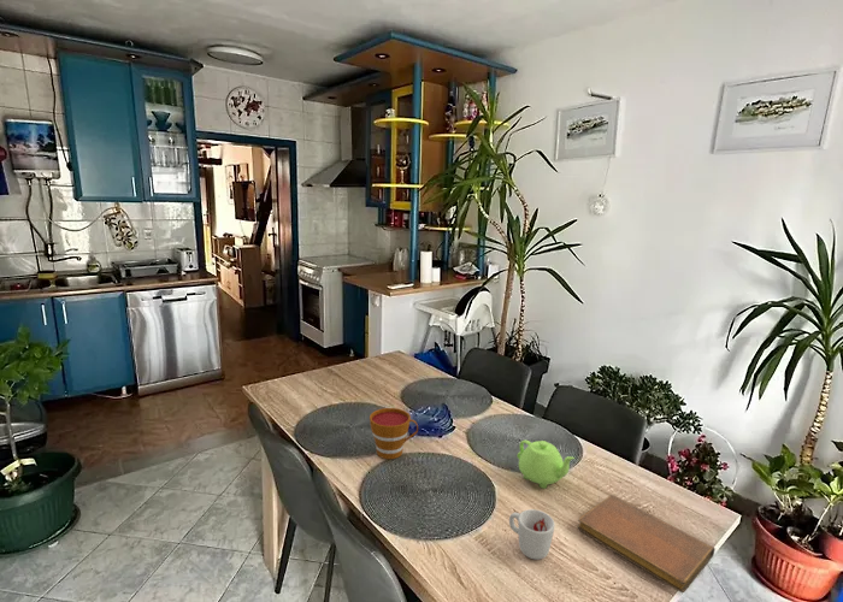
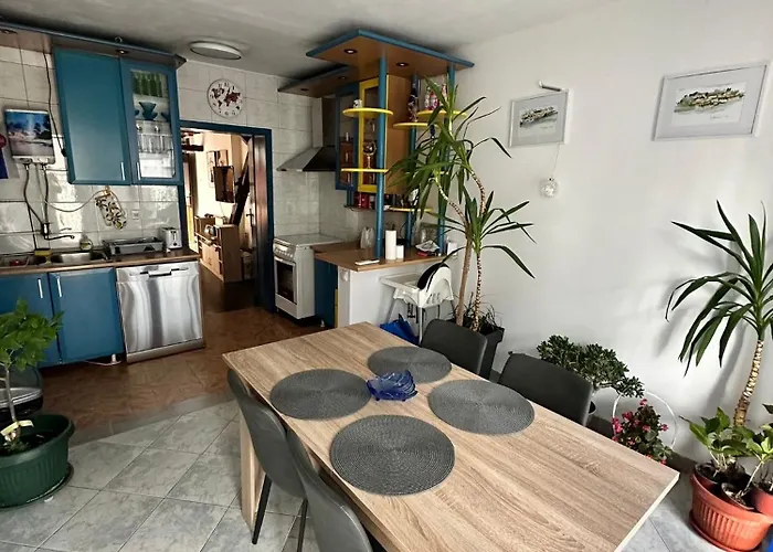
- notebook [577,494,717,595]
- cup [369,407,419,460]
- teapot [515,439,576,490]
- cup [508,508,556,561]
